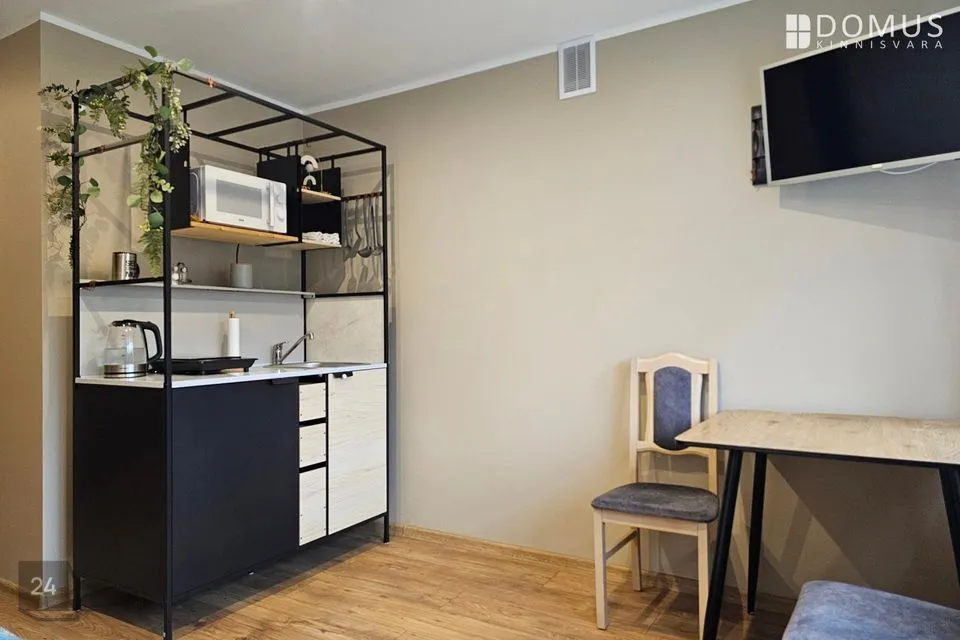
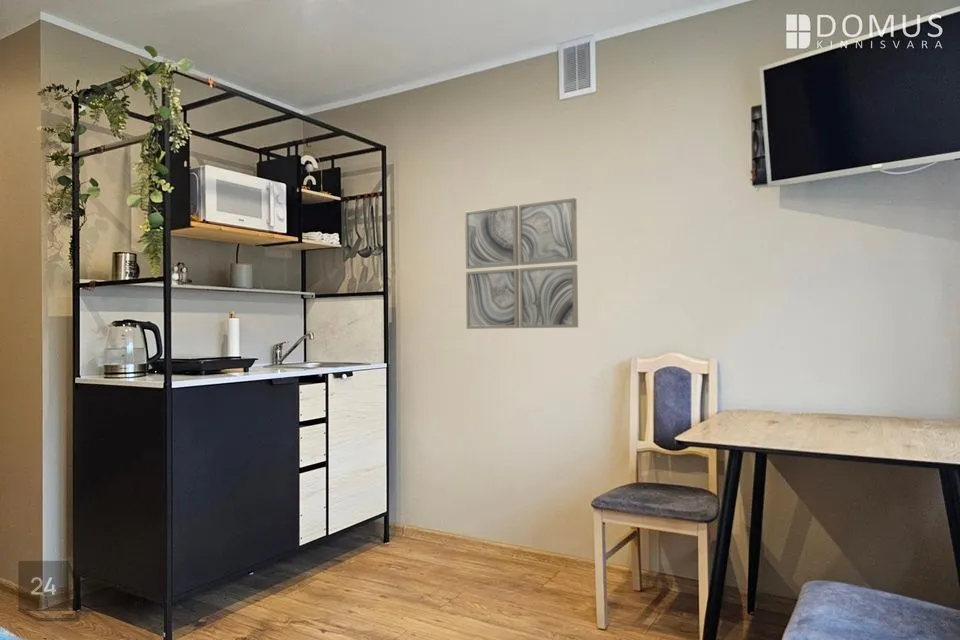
+ wall art [464,197,579,330]
